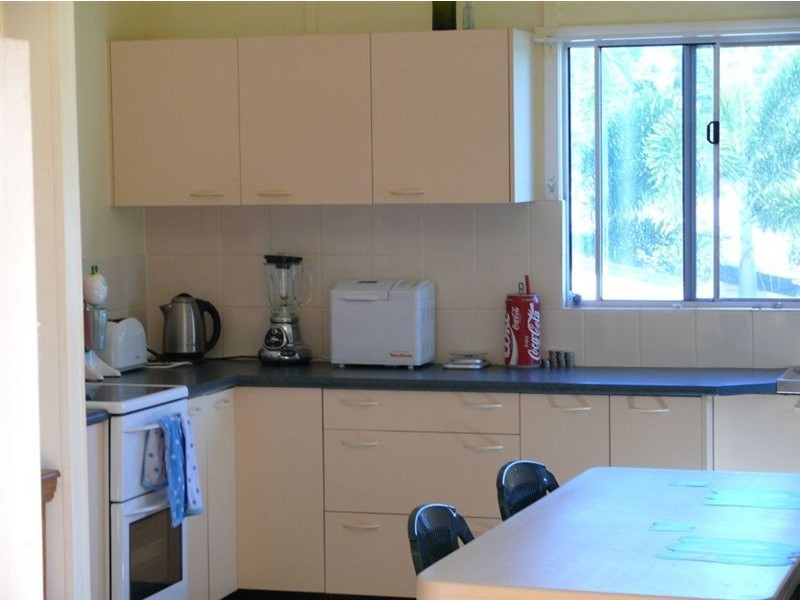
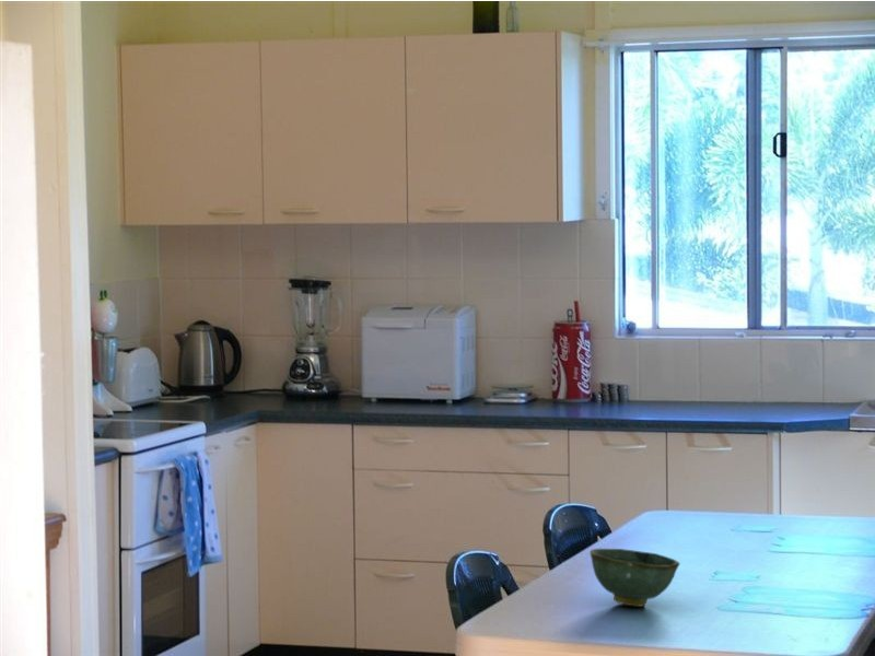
+ bowl [588,548,681,608]
